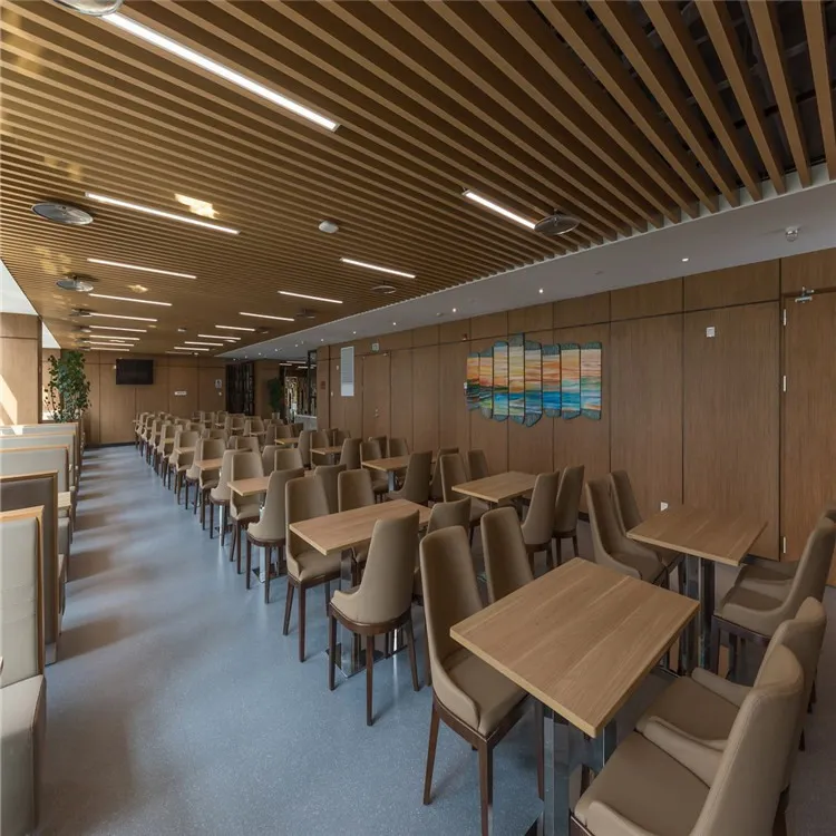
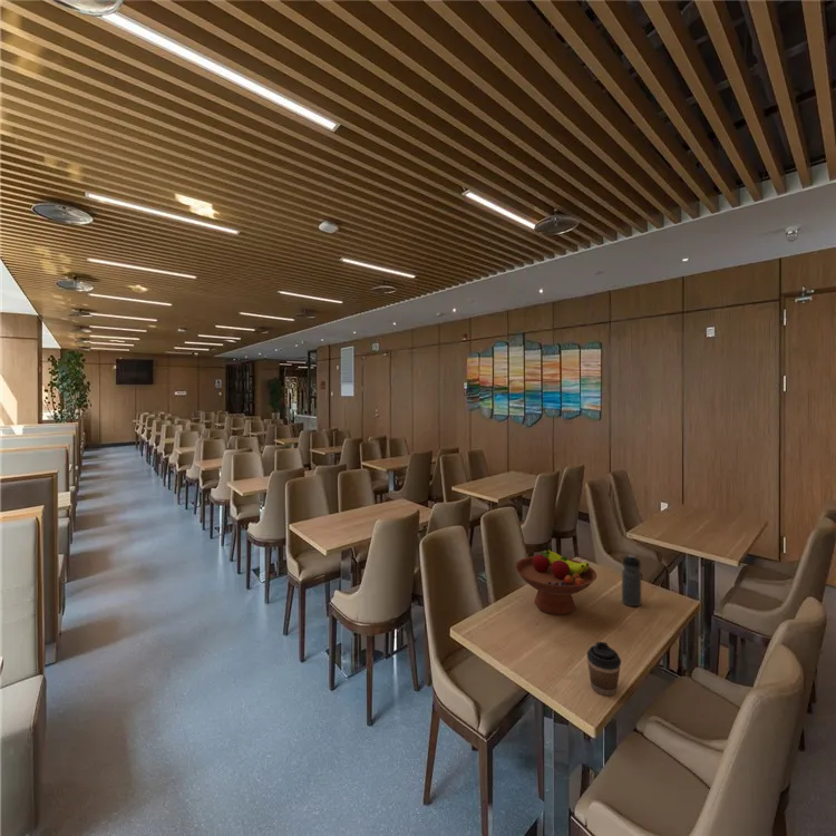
+ water bottle [621,554,642,607]
+ coffee cup [586,641,622,697]
+ fruit bowl [514,544,597,616]
